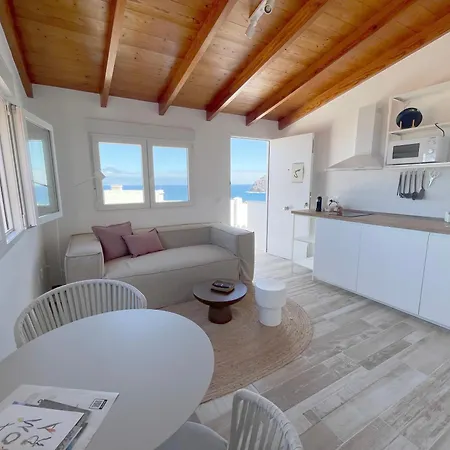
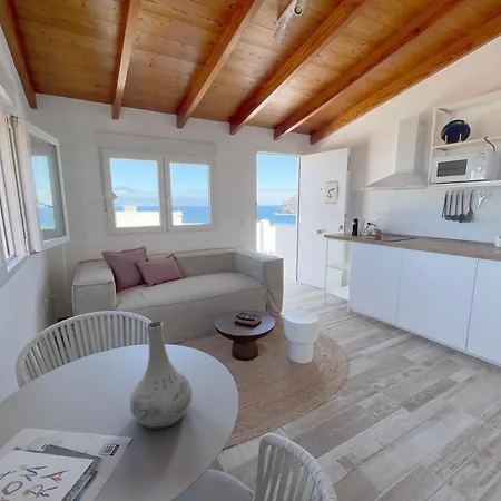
+ vase [129,320,194,430]
